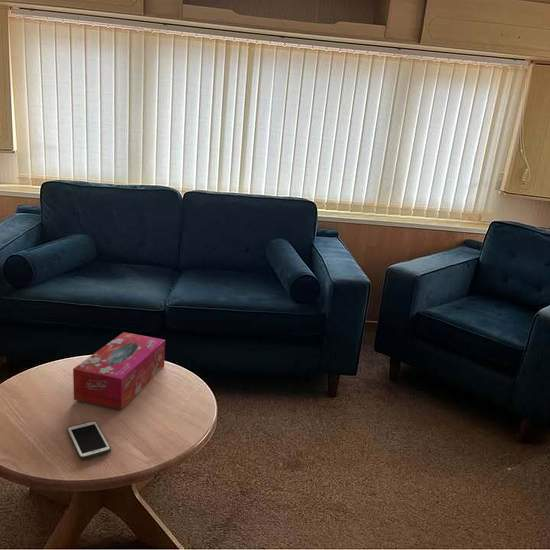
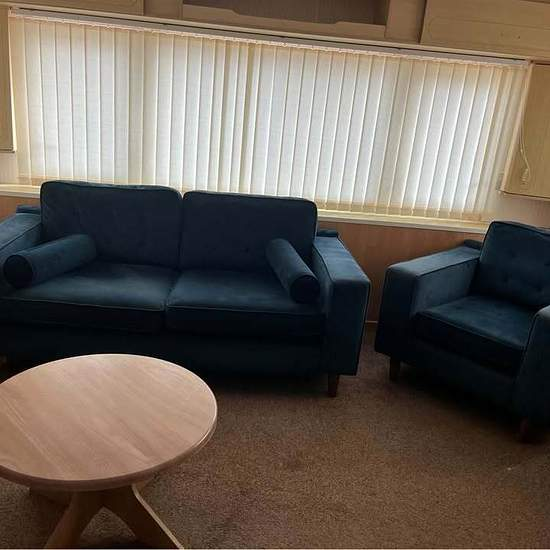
- tissue box [72,331,166,411]
- cell phone [66,420,112,461]
